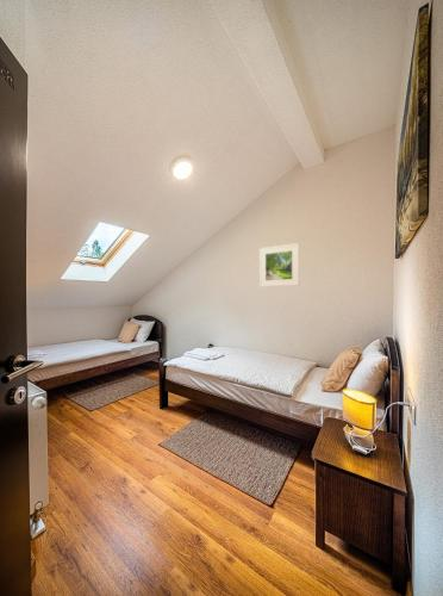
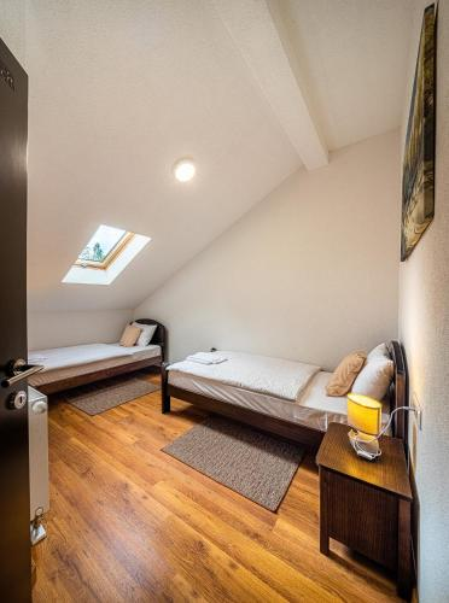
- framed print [258,242,300,287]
